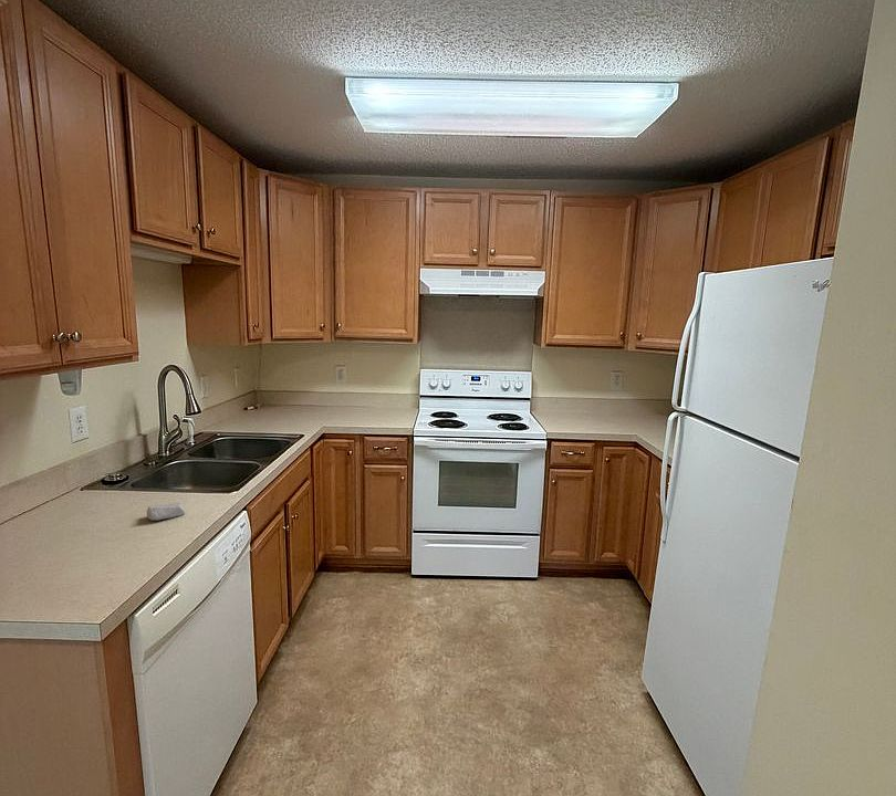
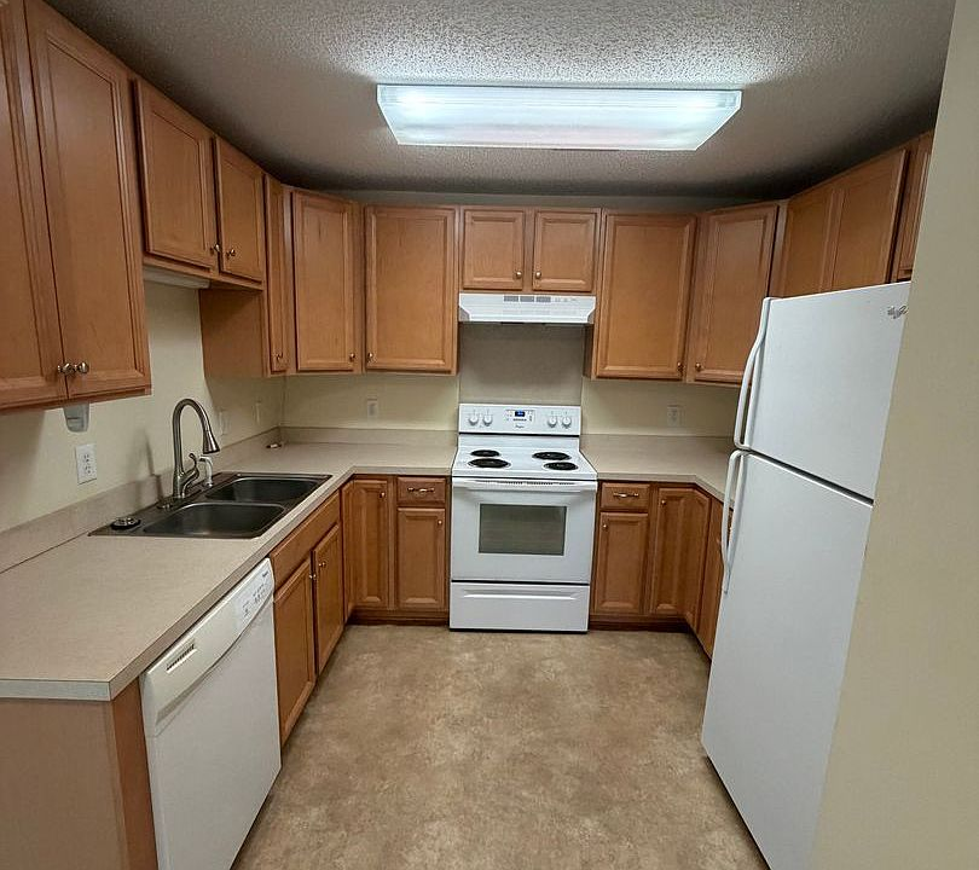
- soap bar [146,502,186,522]
